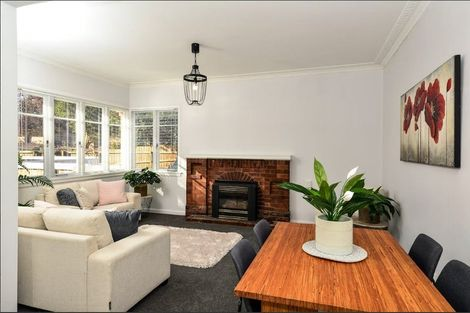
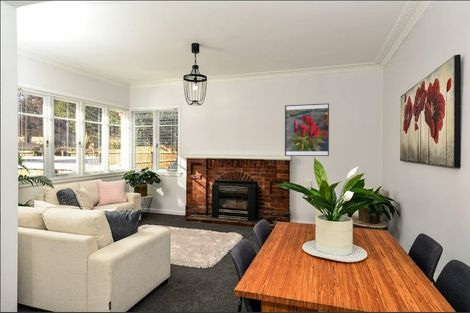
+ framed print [284,102,330,157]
